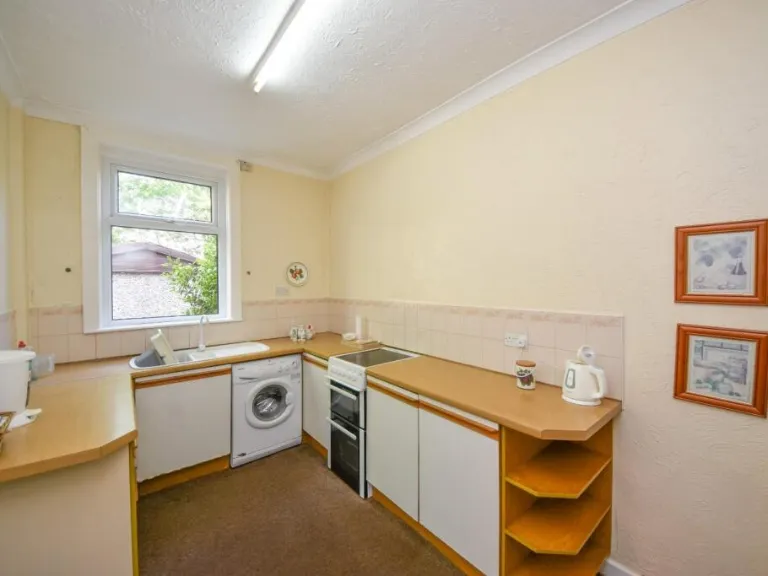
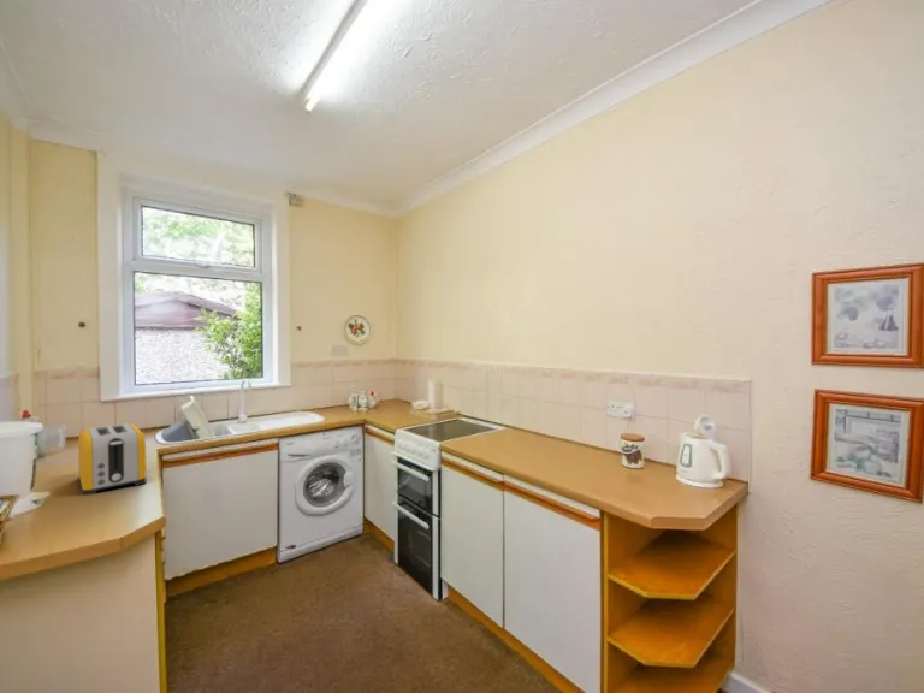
+ toaster [77,422,147,496]
